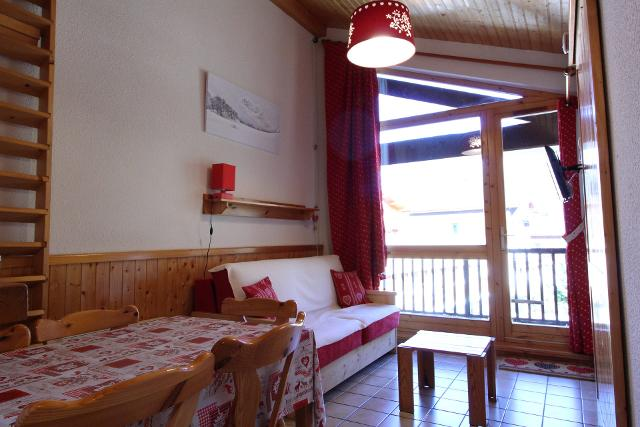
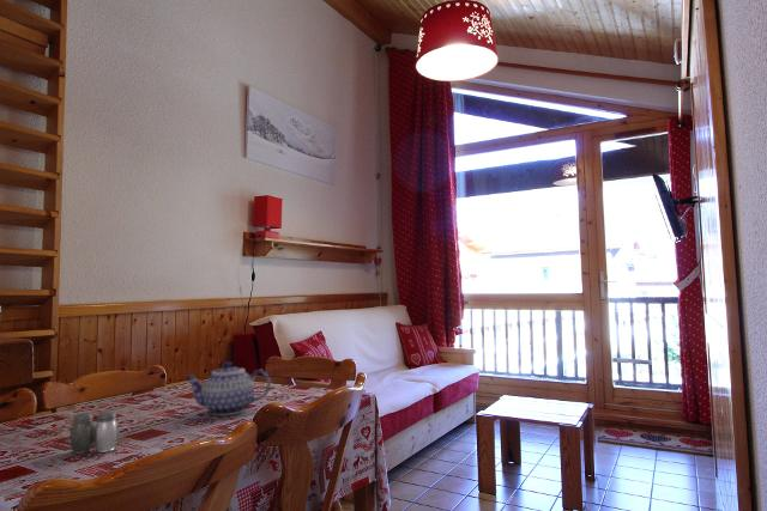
+ salt and pepper shaker [68,410,120,455]
+ teapot [183,360,272,416]
